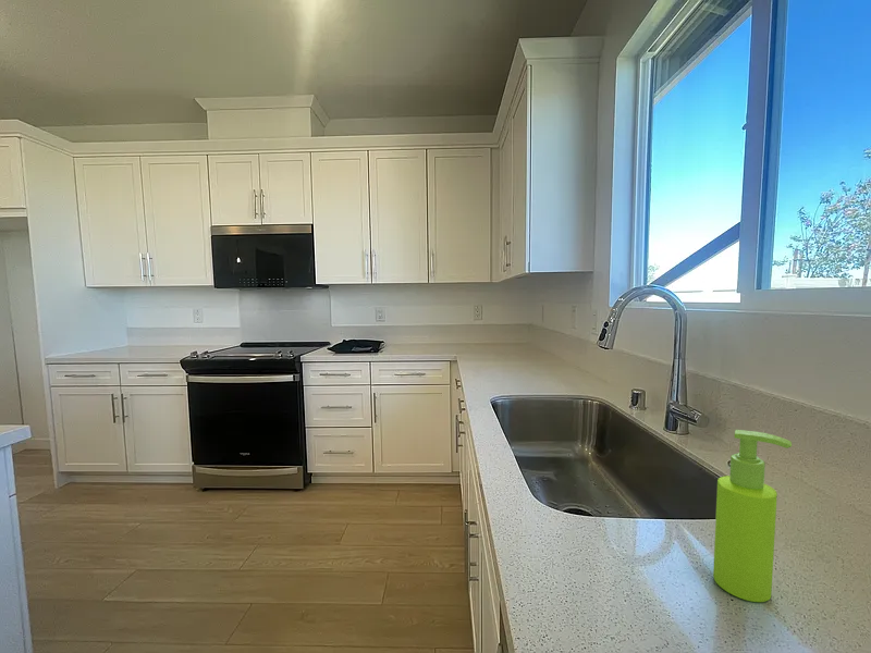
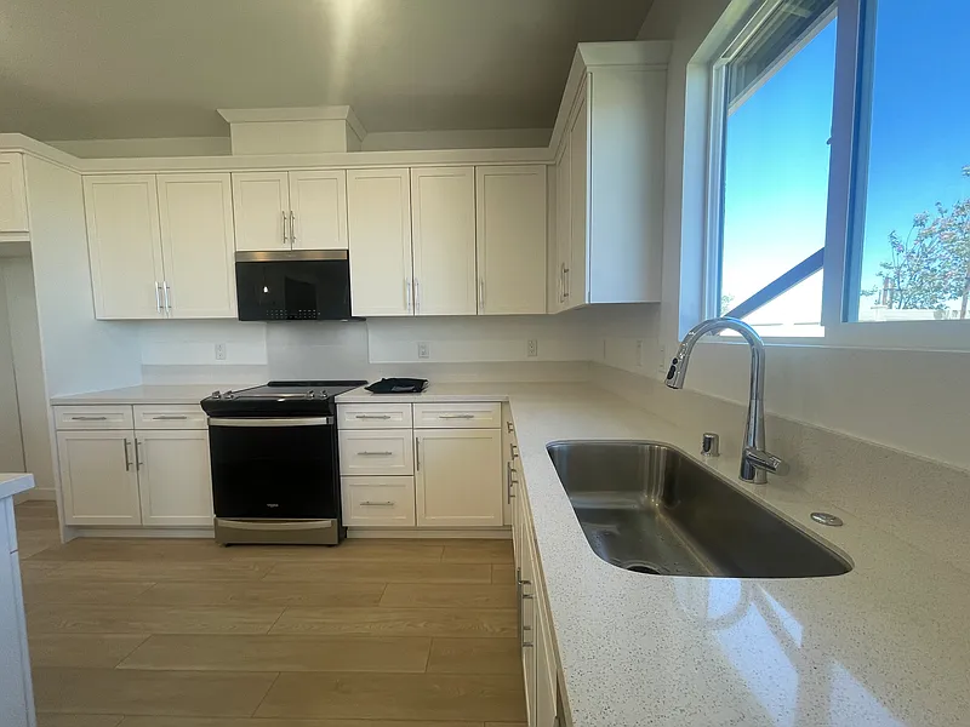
- soap dispenser [712,429,793,603]
